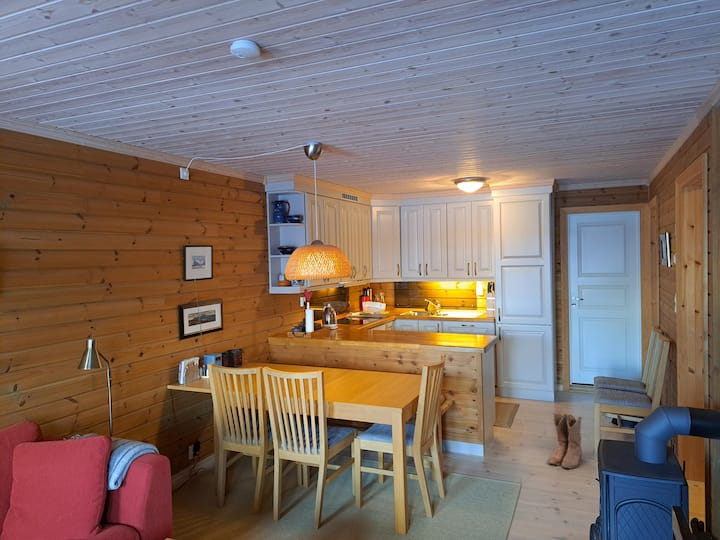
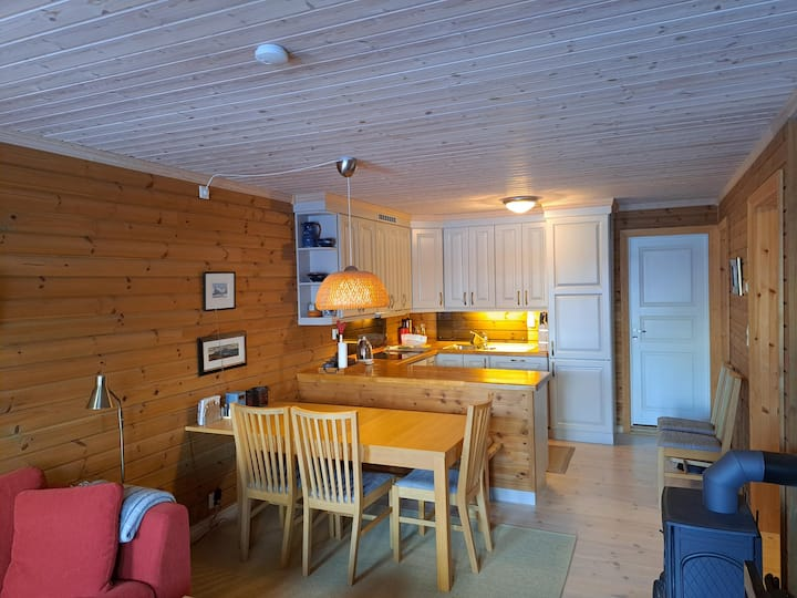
- boots [546,412,583,470]
